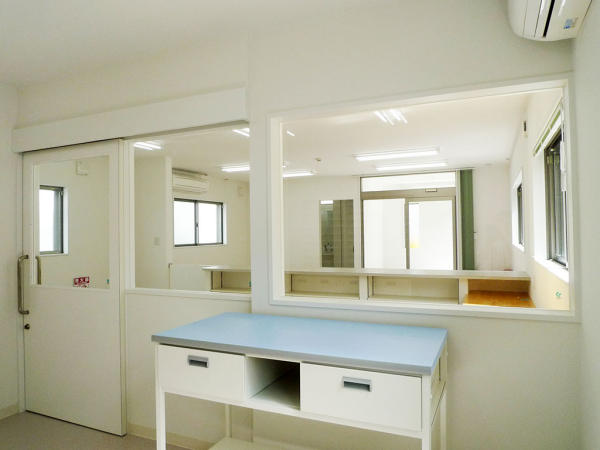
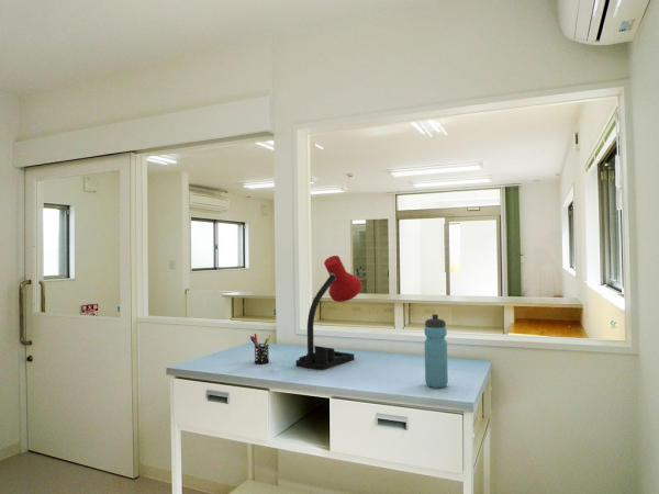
+ water bottle [423,313,449,389]
+ desk lamp [294,255,364,371]
+ pen holder [249,333,271,364]
